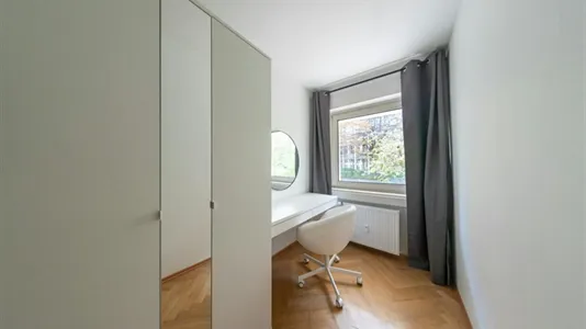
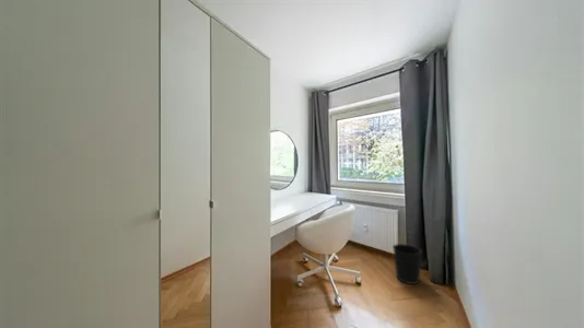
+ wastebasket [392,243,423,285]
